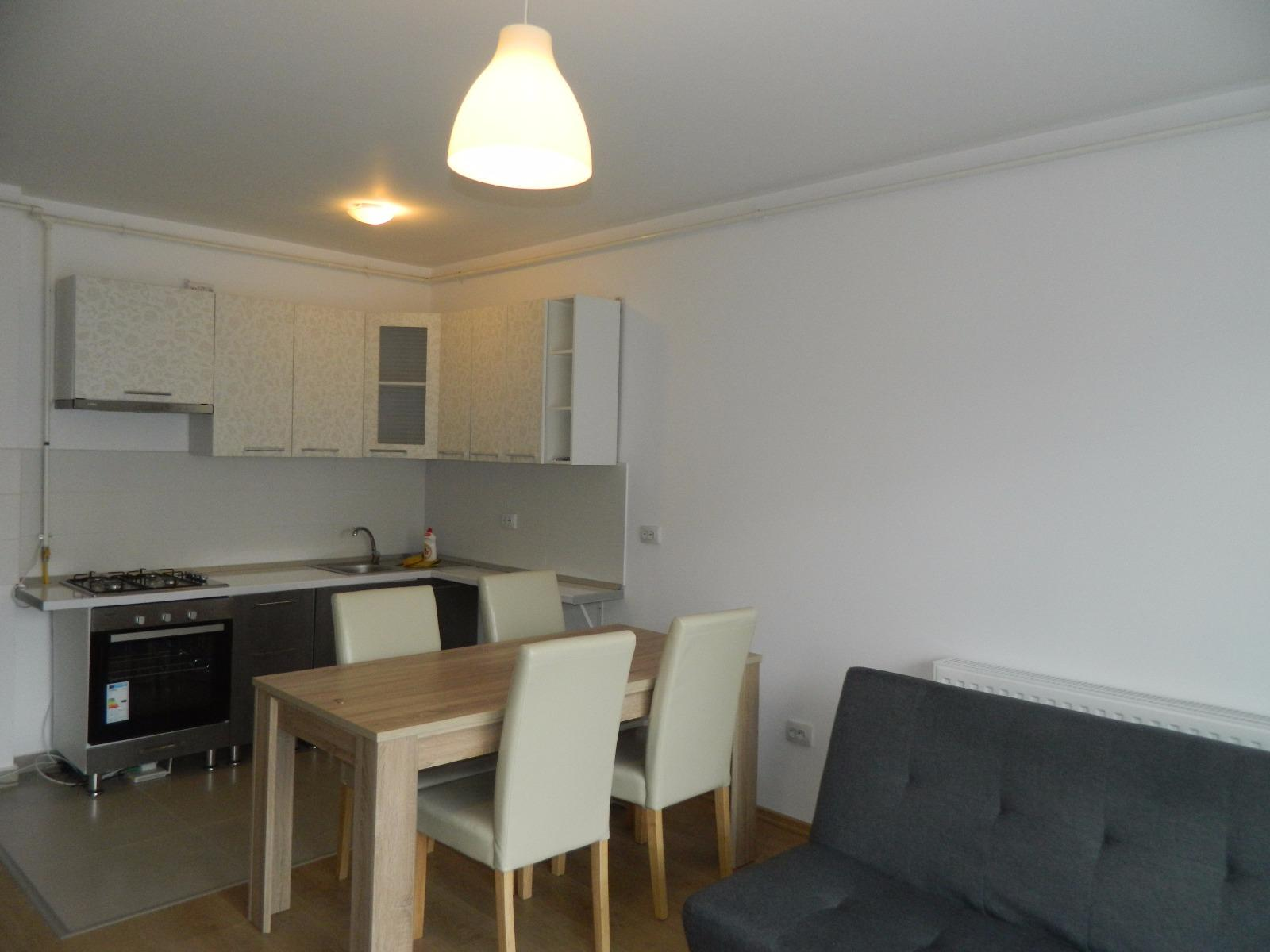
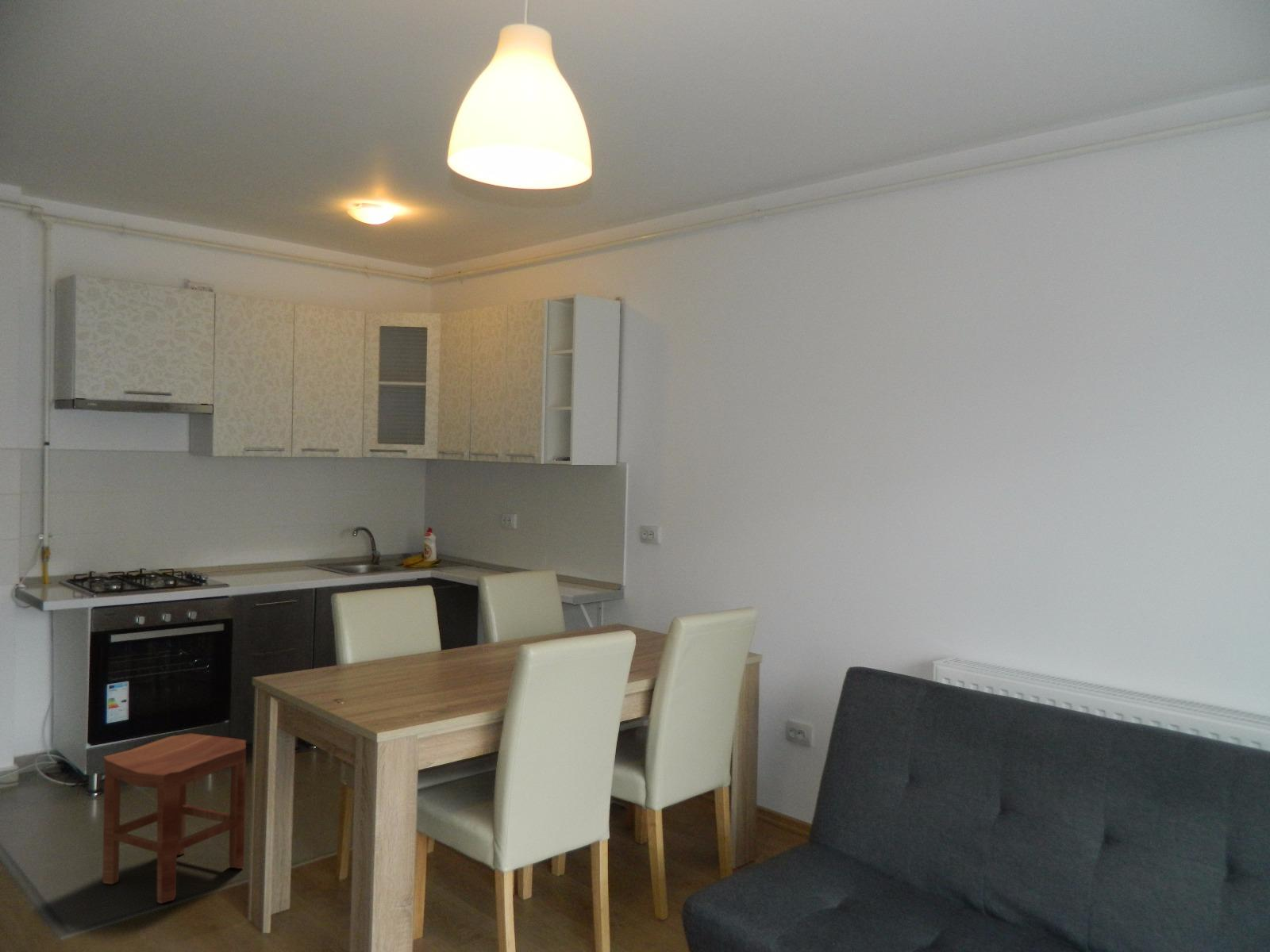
+ stool [102,732,247,904]
